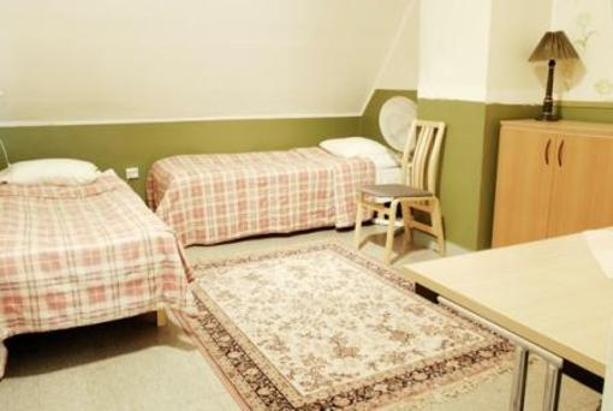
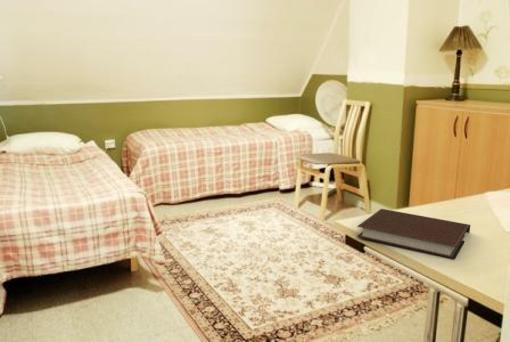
+ notebook [356,208,471,260]
